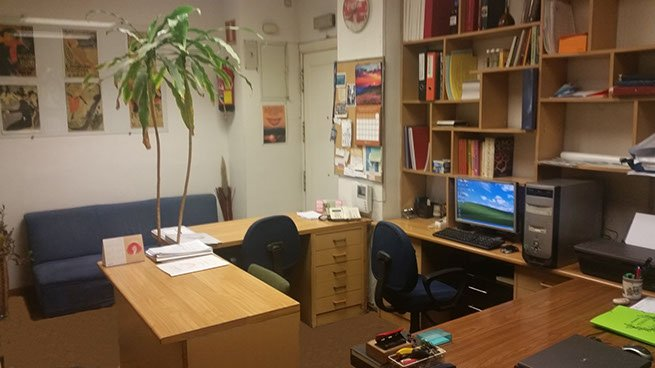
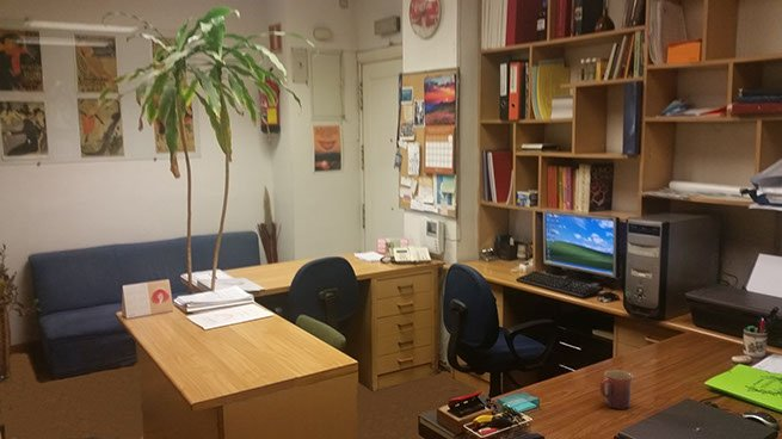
+ mug [598,369,634,410]
